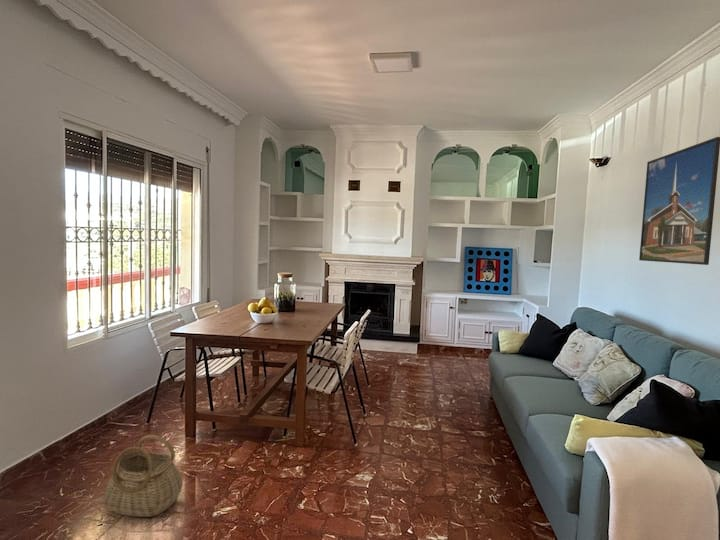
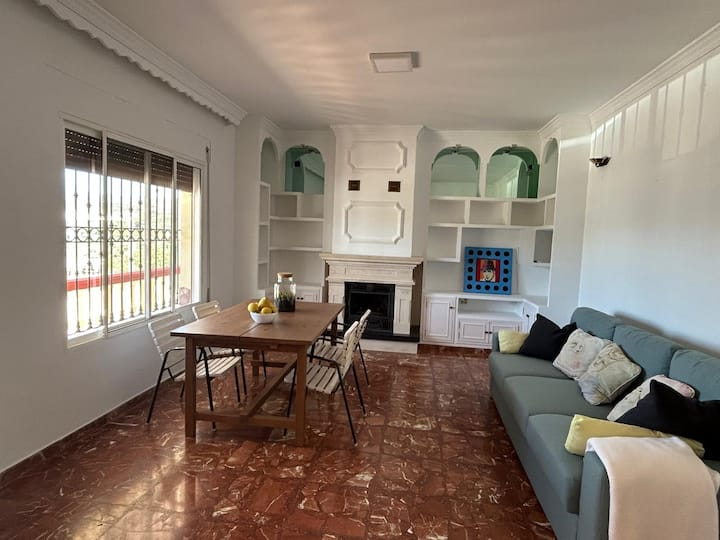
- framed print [638,136,720,266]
- basket [103,434,183,518]
